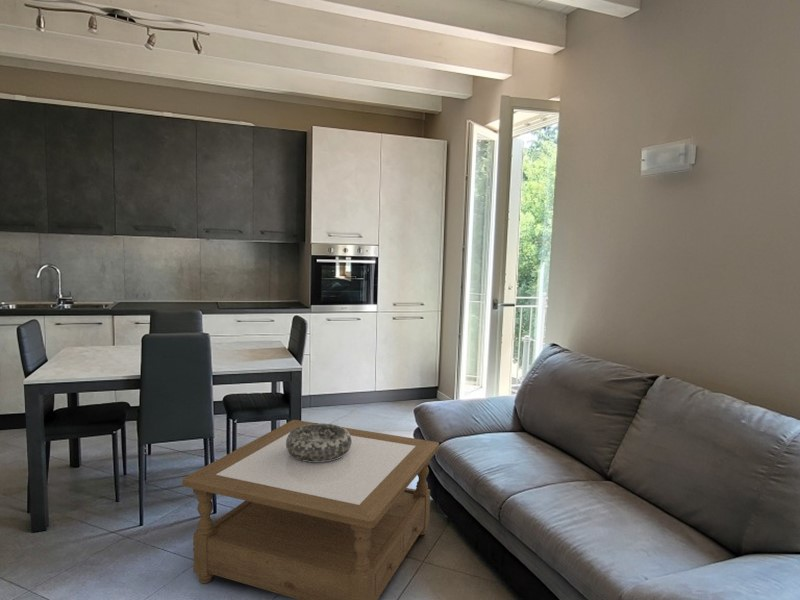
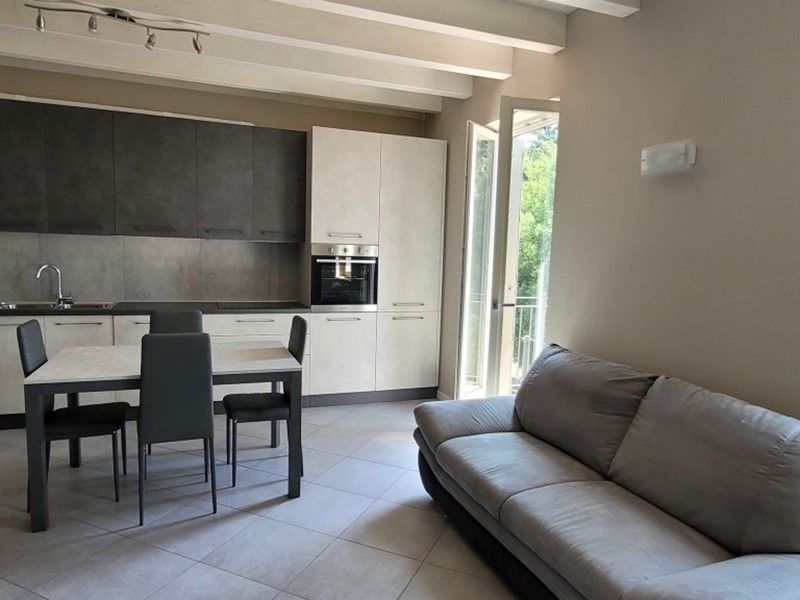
- coffee table [182,419,440,600]
- decorative bowl [286,423,352,462]
